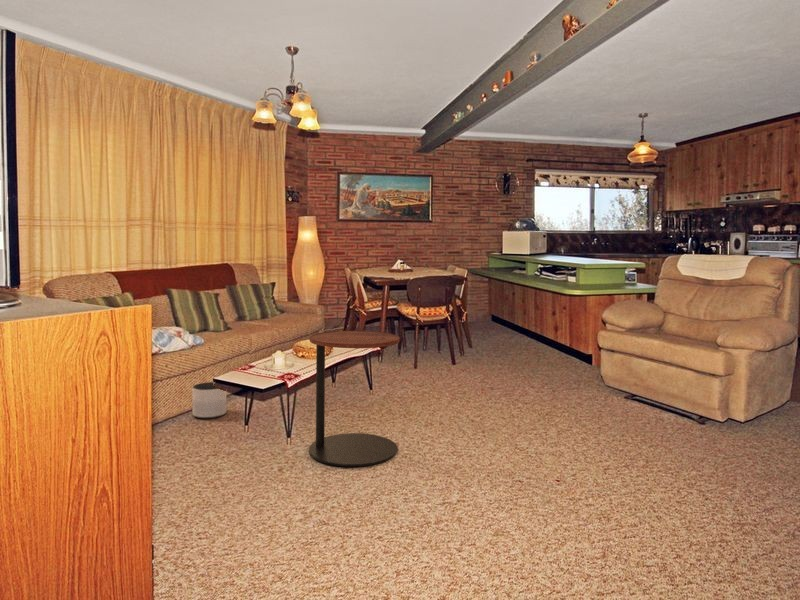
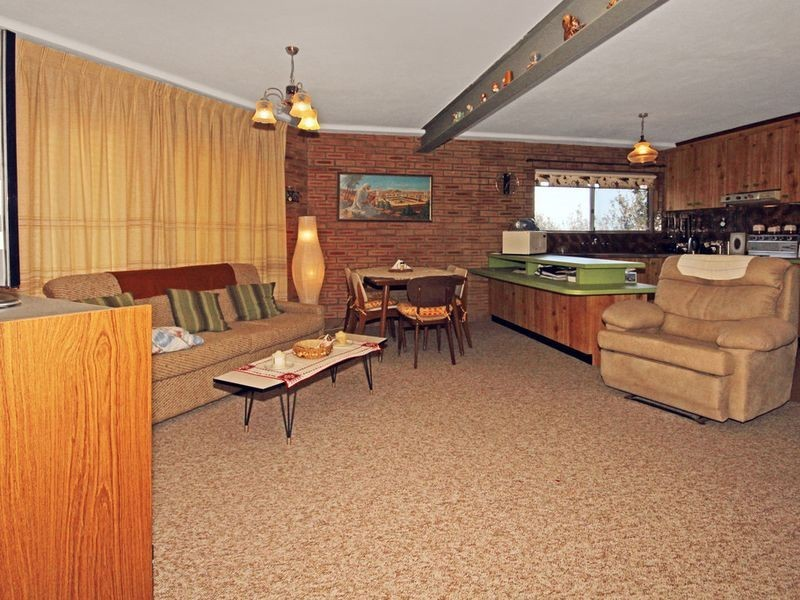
- side table [308,330,401,468]
- planter [192,381,228,419]
